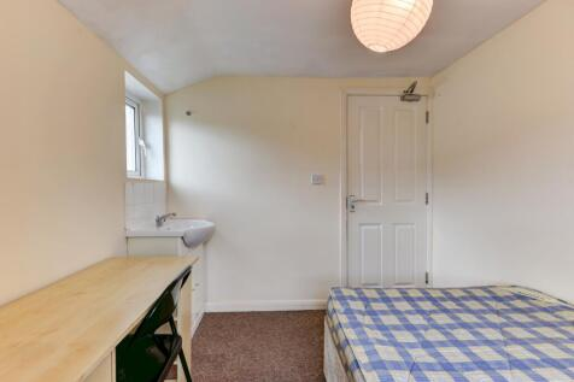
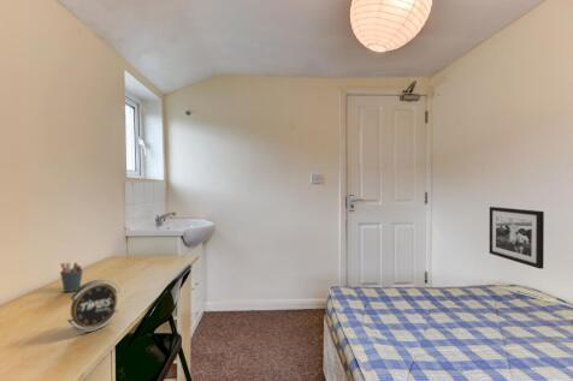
+ alarm clock [66,279,122,333]
+ picture frame [489,206,545,270]
+ pen holder [59,262,84,293]
